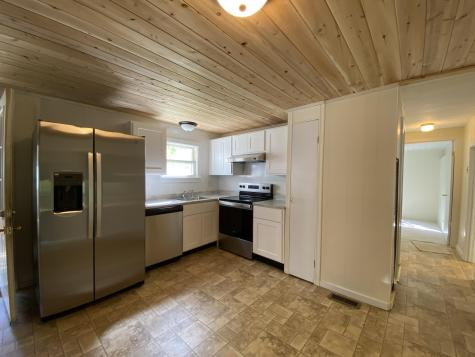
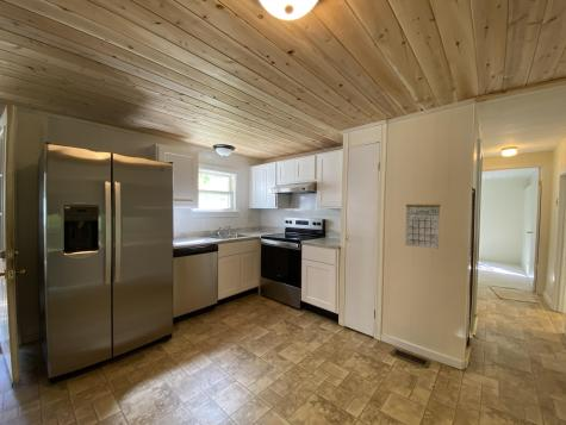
+ calendar [404,195,442,250]
